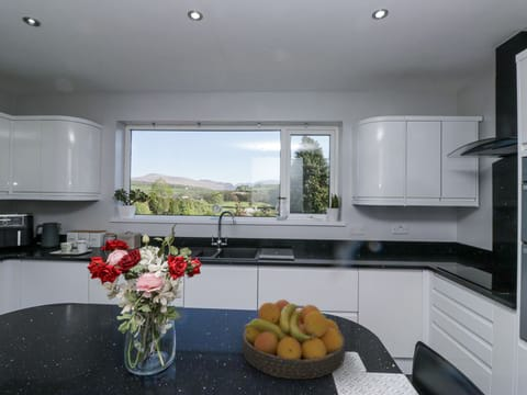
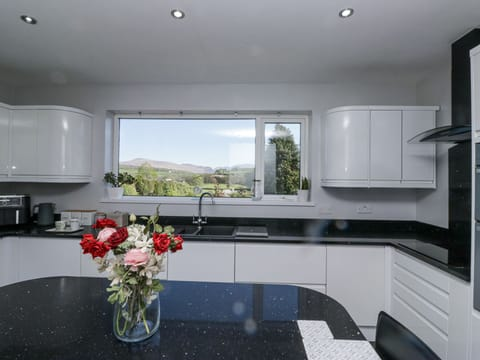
- fruit bowl [240,298,346,380]
